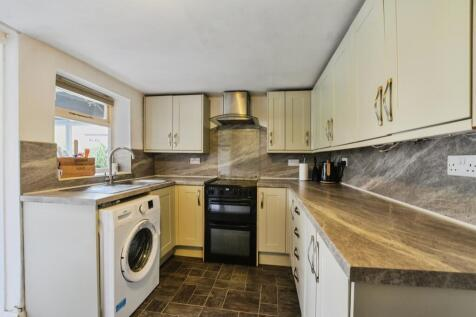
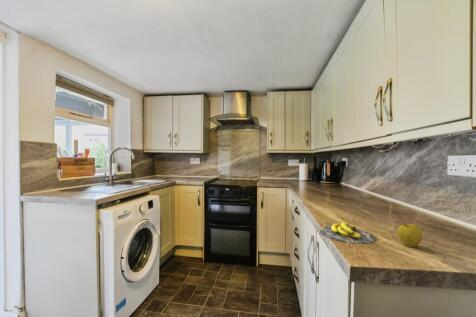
+ apple [396,223,423,248]
+ banana [319,221,377,244]
